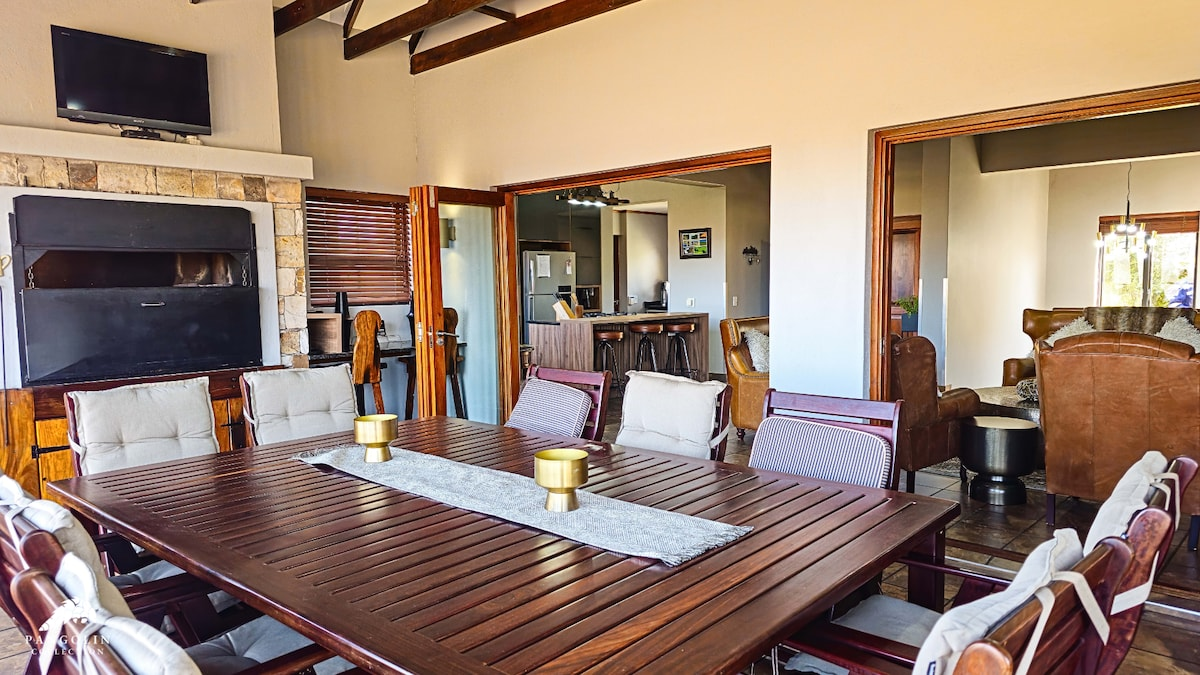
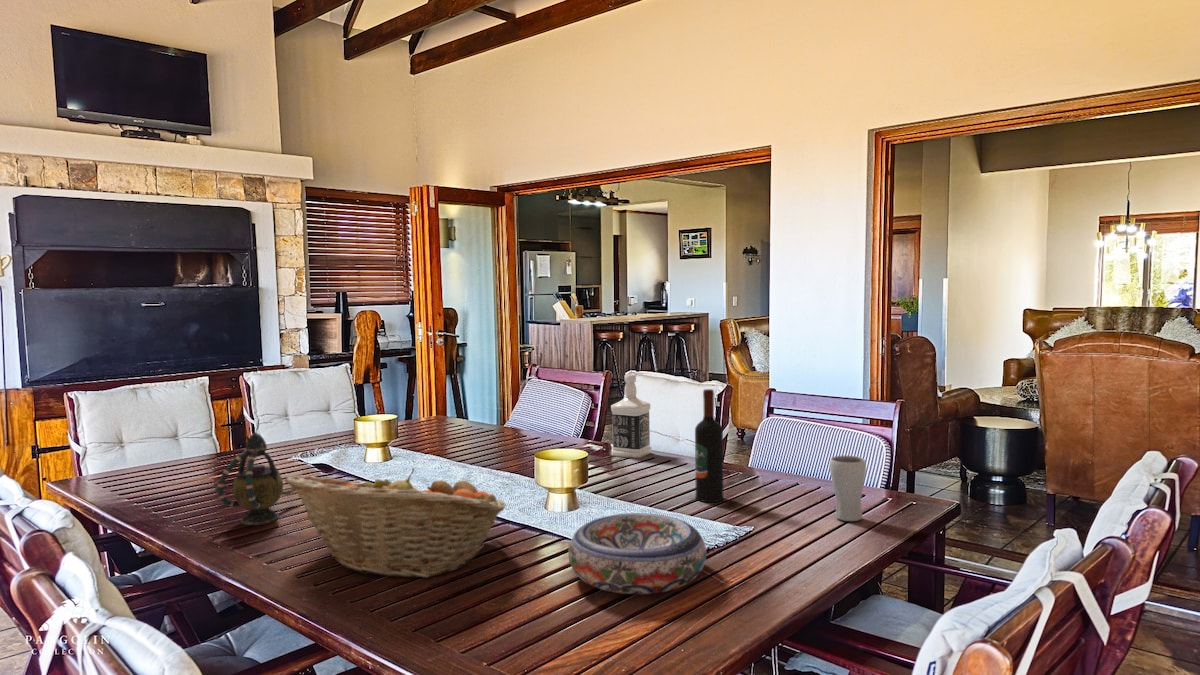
+ wine bottle [694,388,724,503]
+ teapot [216,431,296,526]
+ bottle [610,374,652,459]
+ drinking glass [829,455,867,522]
+ fruit basket [284,467,507,579]
+ bowl [567,512,707,595]
